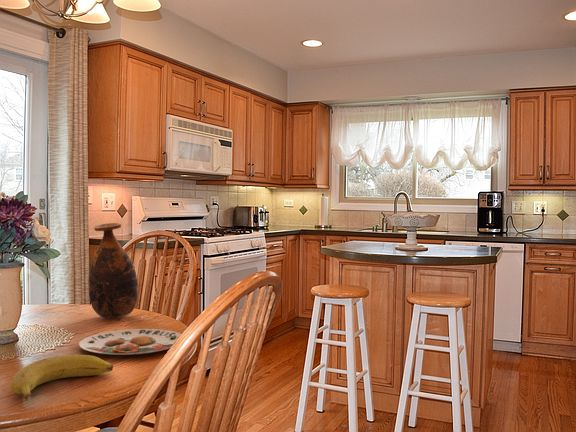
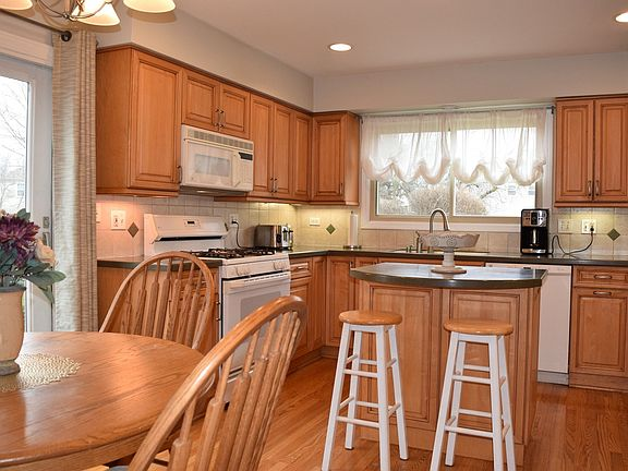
- plate [78,328,182,356]
- fruit [10,354,114,402]
- vase [87,222,139,319]
